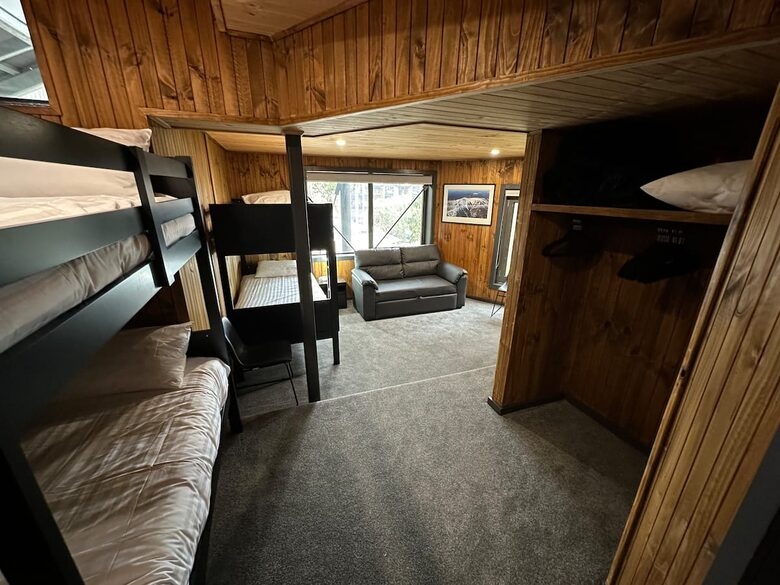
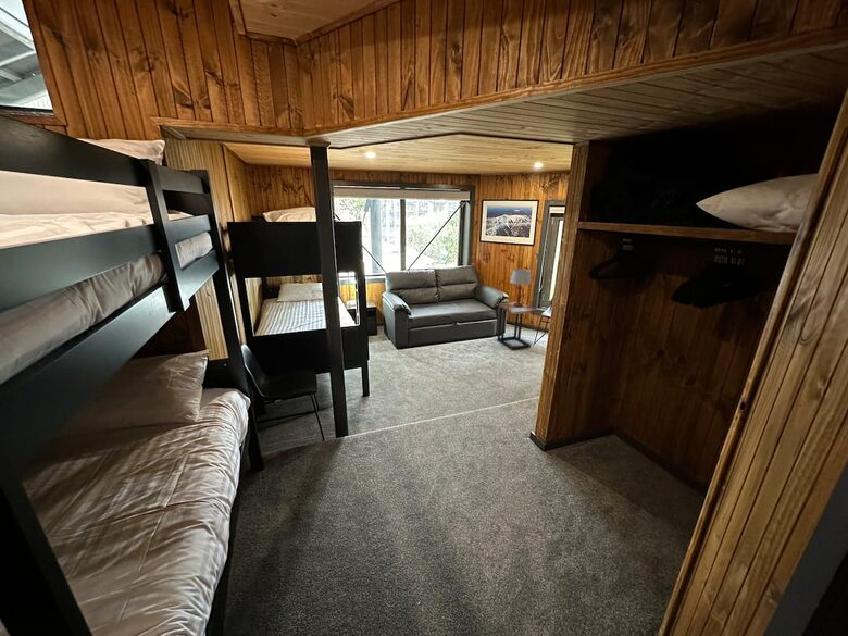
+ table lamp [509,269,532,308]
+ side table [496,301,537,351]
